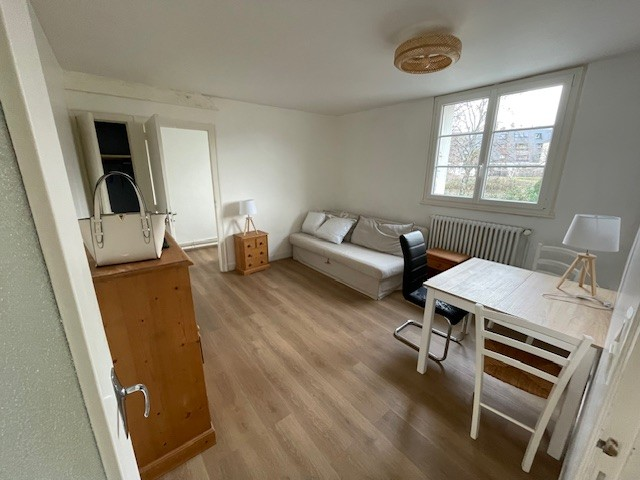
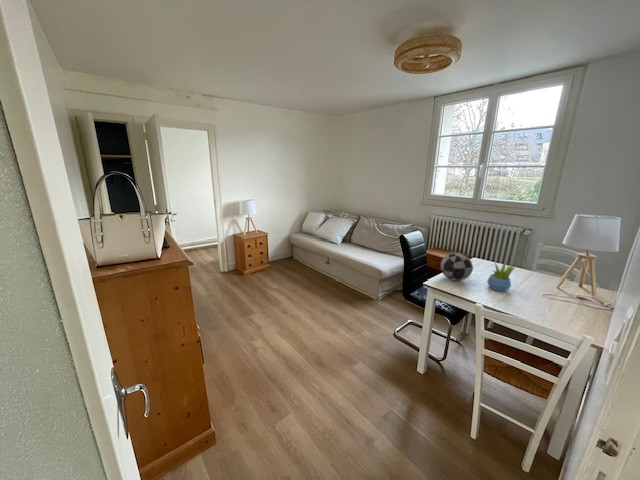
+ decorative ball [440,251,474,282]
+ succulent plant [486,258,518,292]
